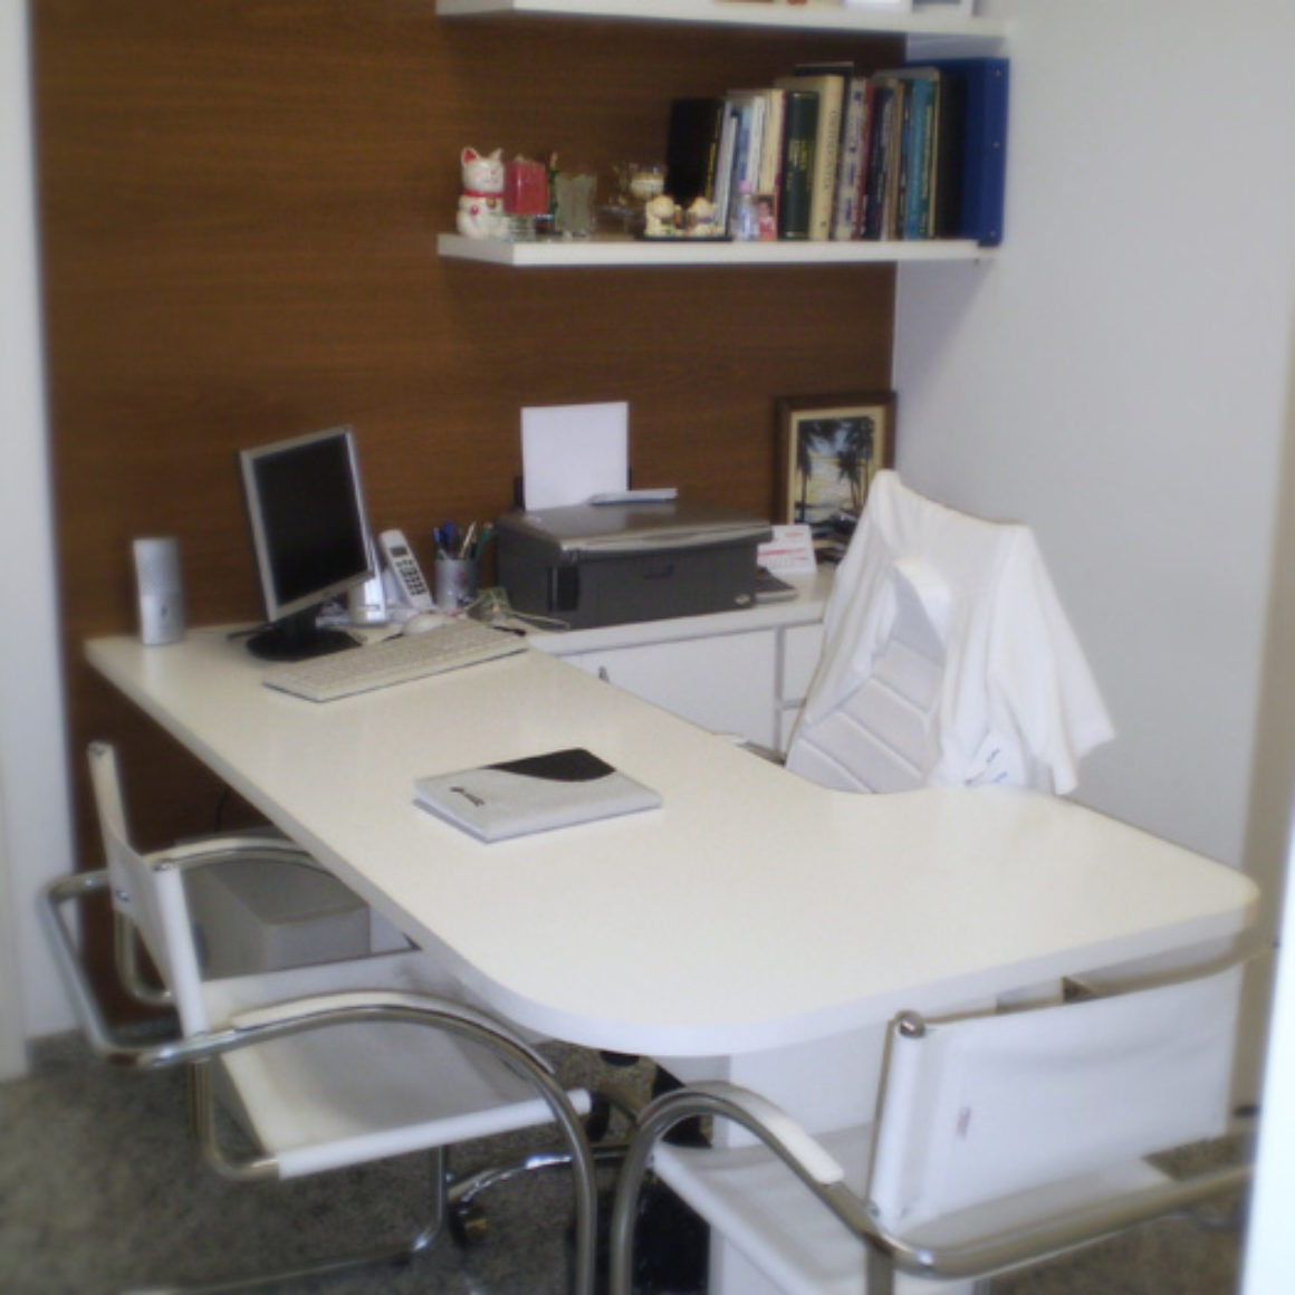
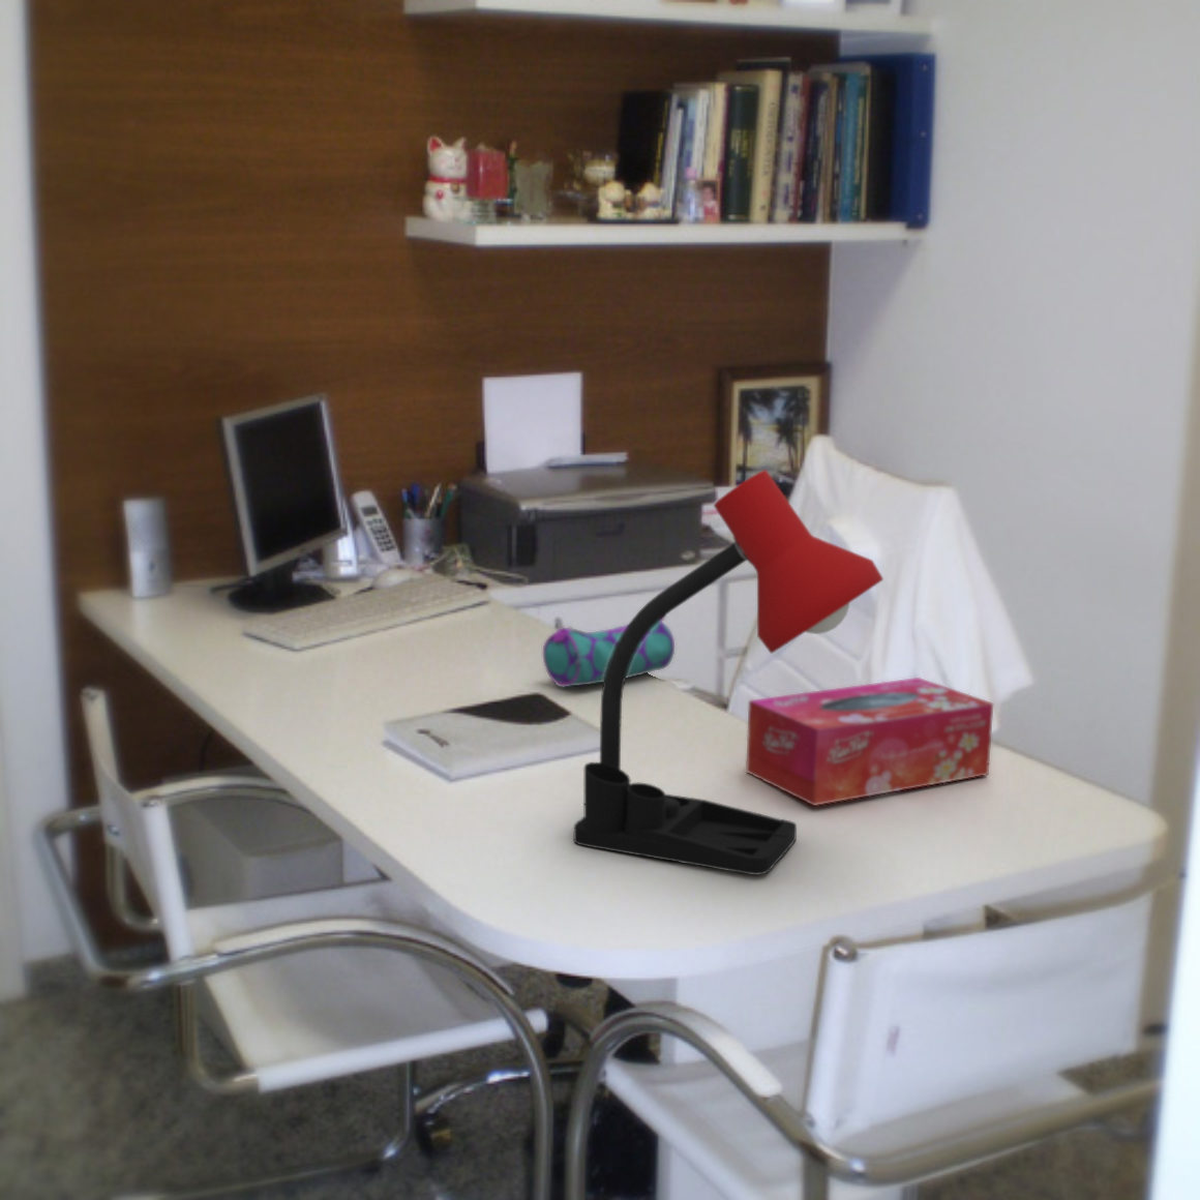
+ pencil case [542,615,676,688]
+ desk lamp [574,468,885,876]
+ tissue box [745,677,995,807]
